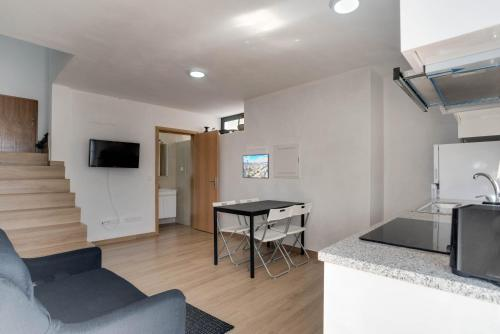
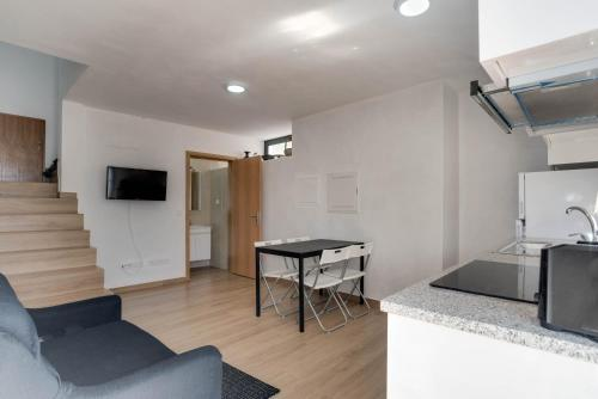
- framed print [242,153,270,180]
